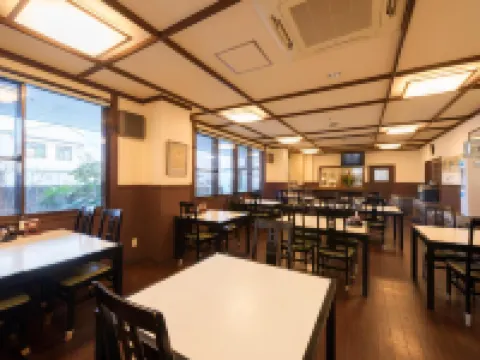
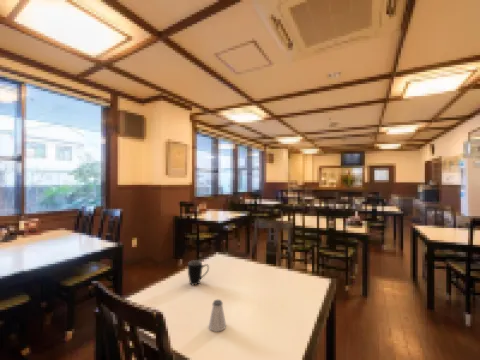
+ saltshaker [208,299,227,333]
+ mug [187,259,210,286]
